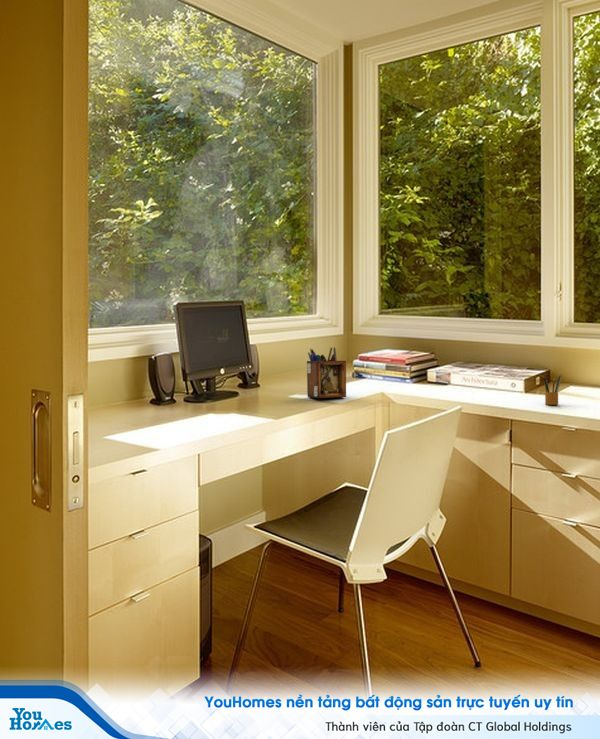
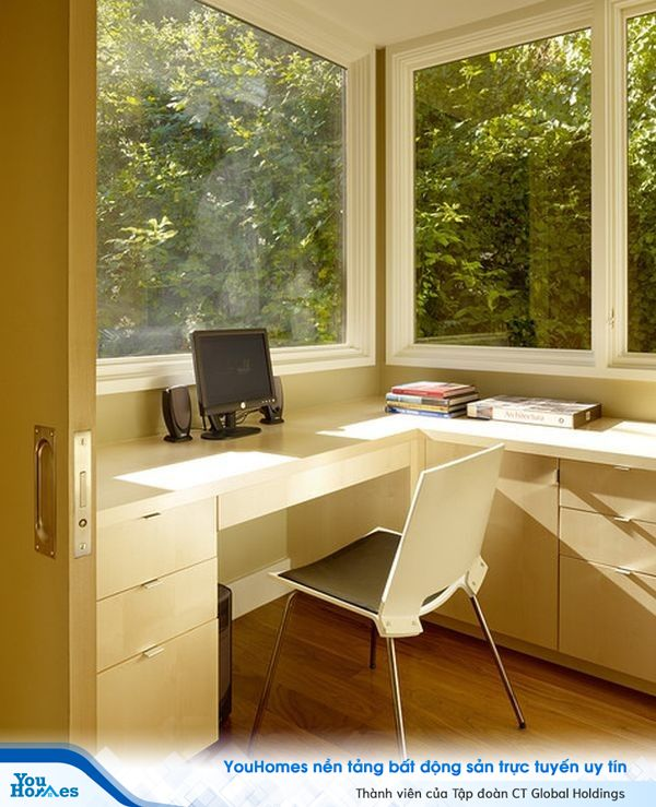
- desk organizer [306,346,347,399]
- pencil box [542,374,563,406]
